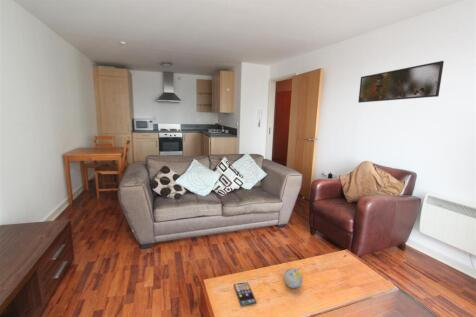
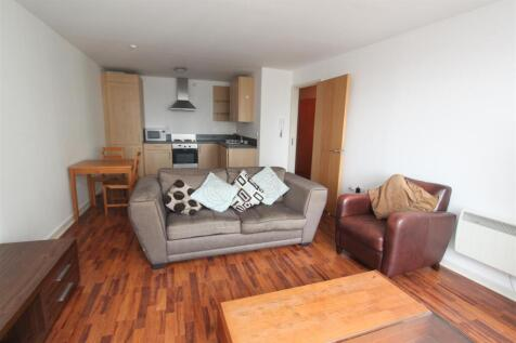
- decorative ball [283,267,303,289]
- smartphone [233,281,258,307]
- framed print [357,60,445,104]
